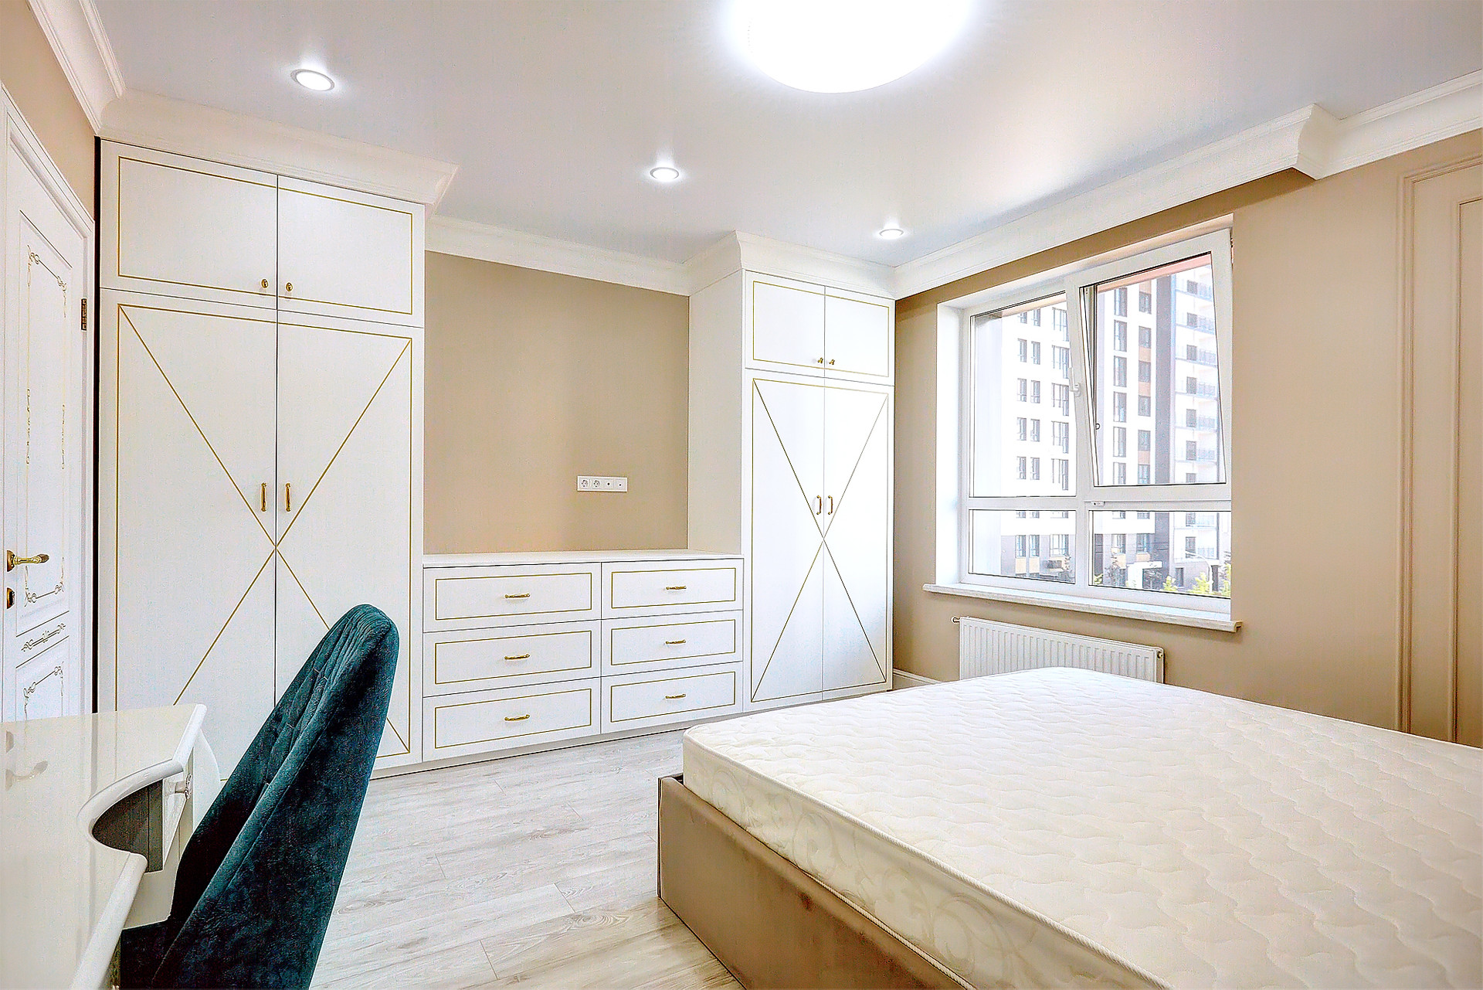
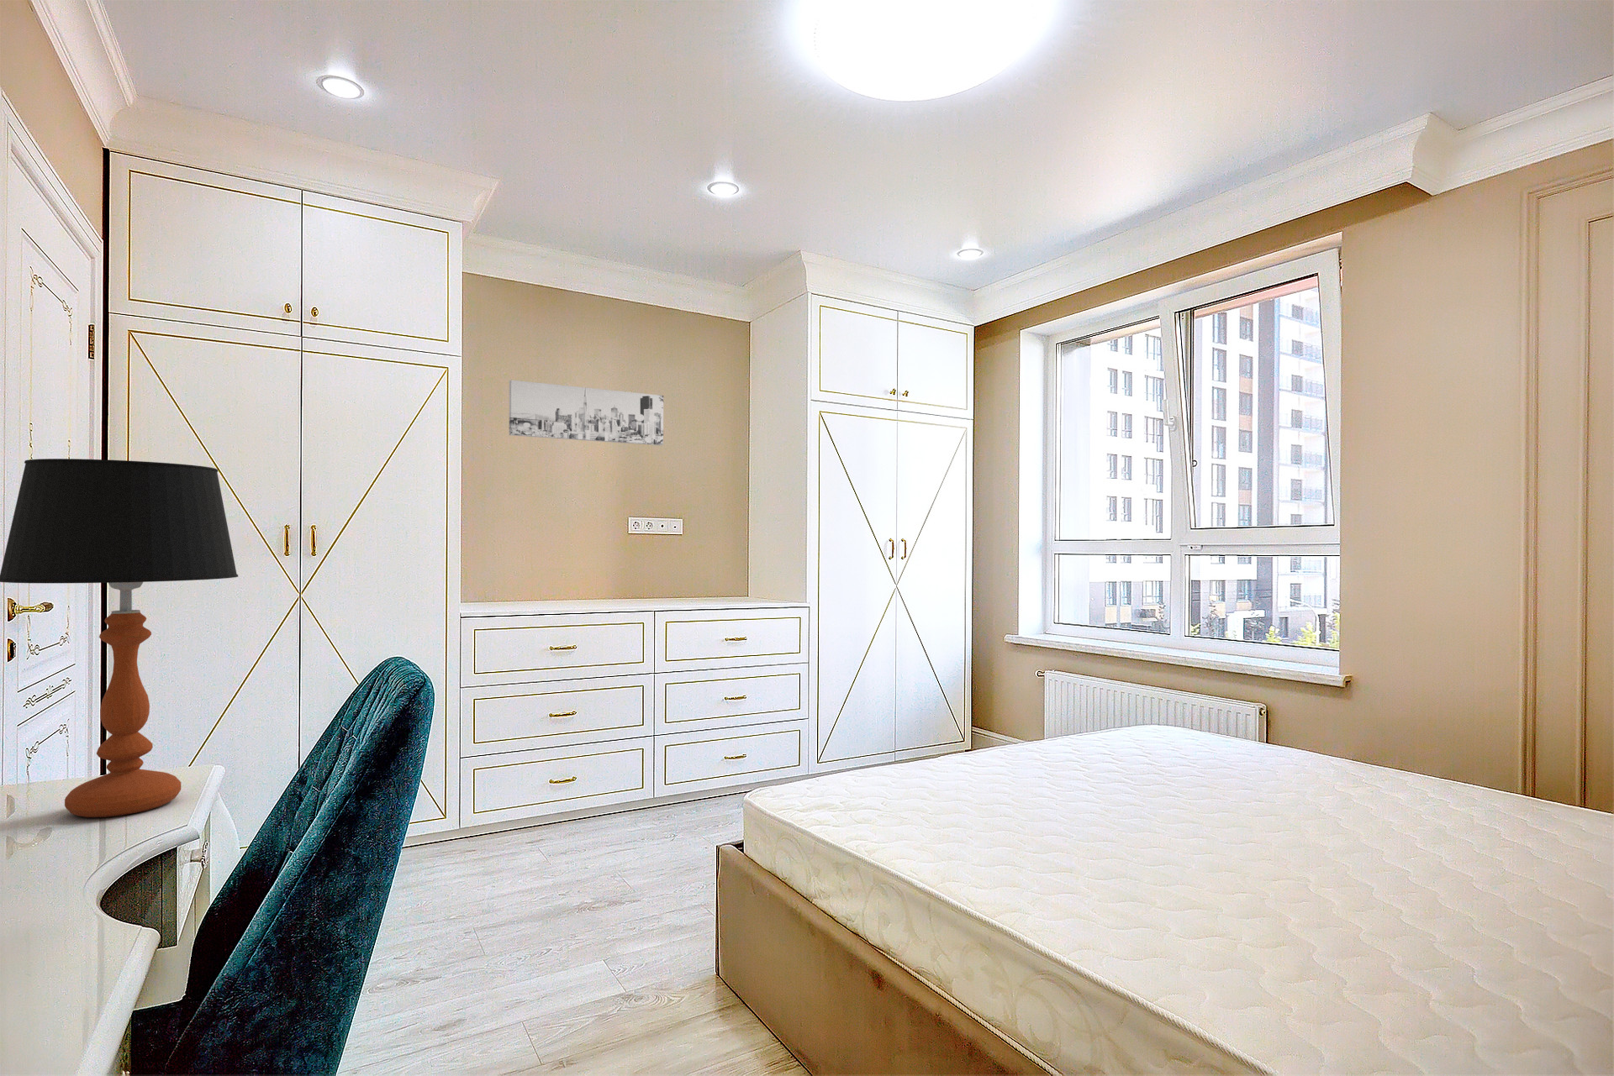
+ table lamp [0,458,239,818]
+ wall art [508,378,665,446]
